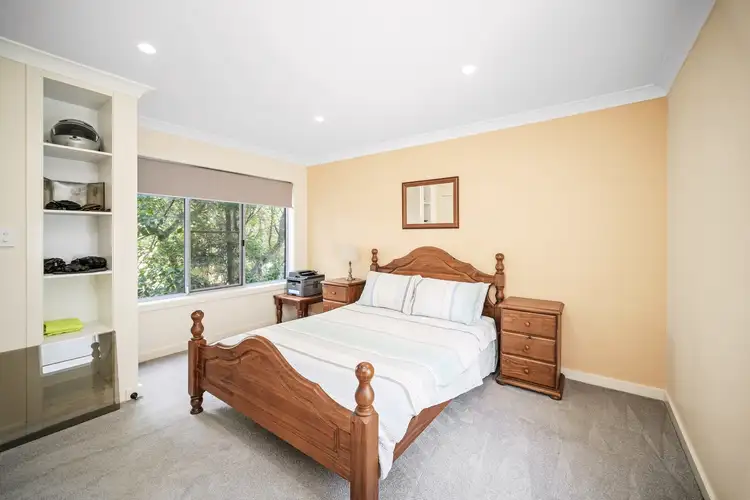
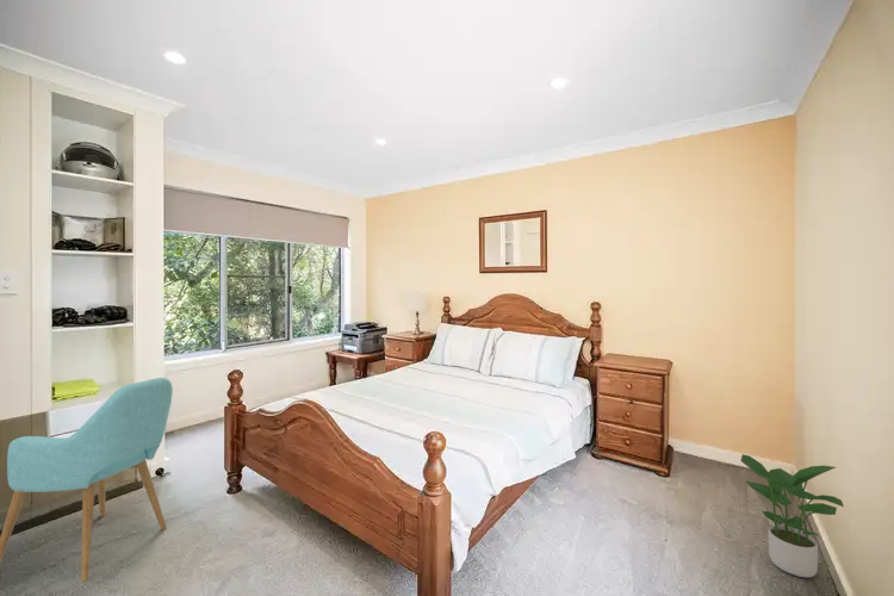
+ potted plant [739,453,845,578]
+ chair [0,377,174,583]
